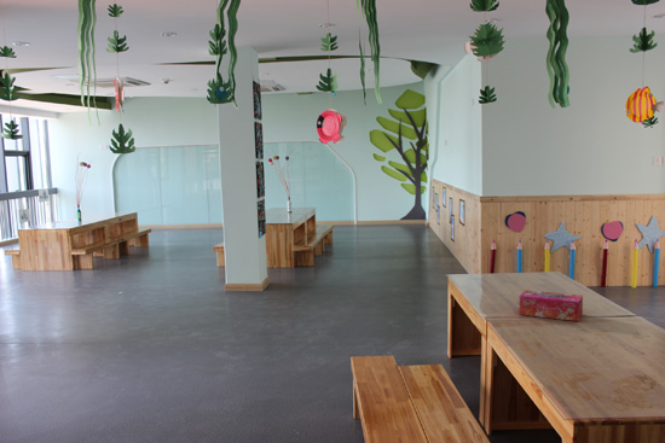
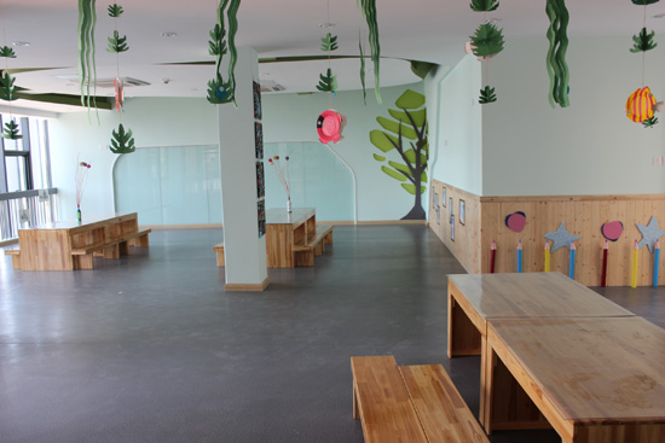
- tissue box [519,288,584,322]
